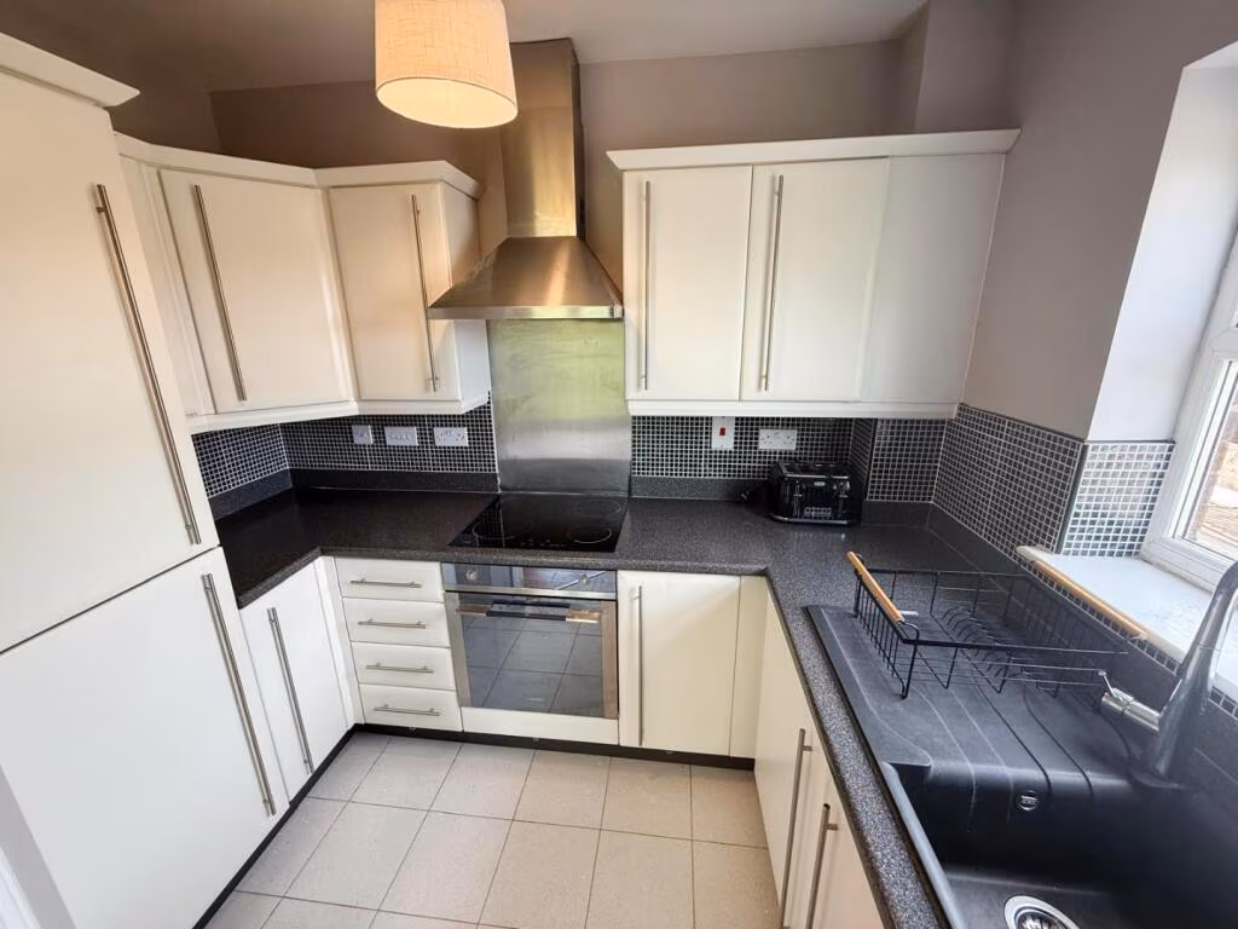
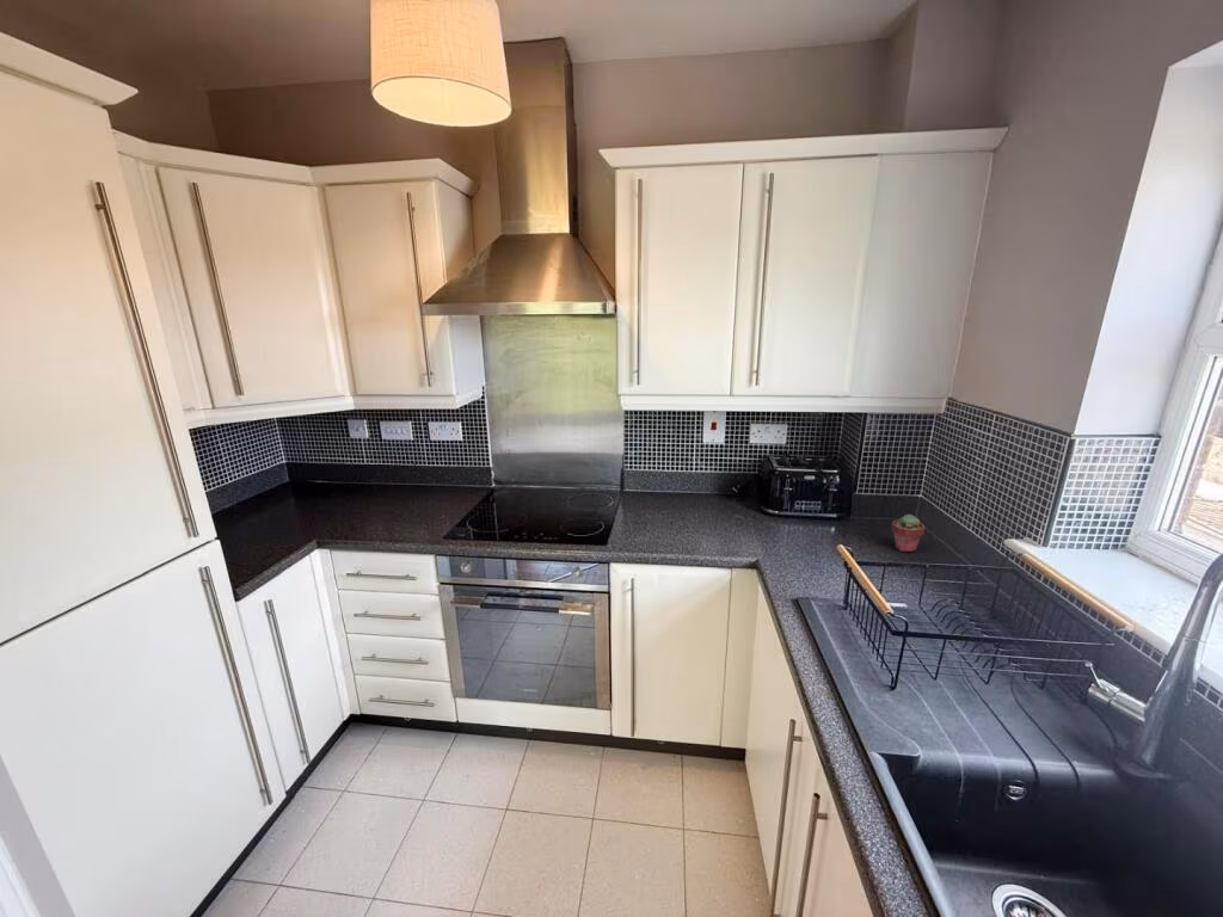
+ potted succulent [891,513,926,553]
